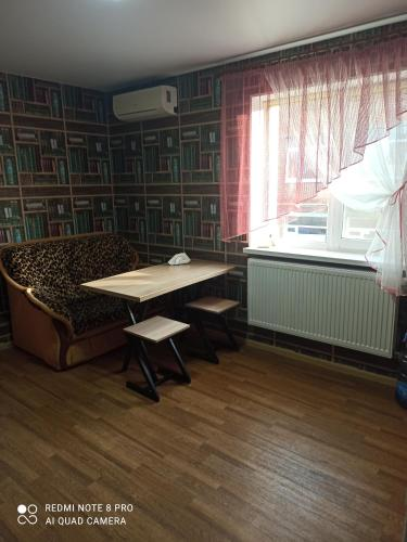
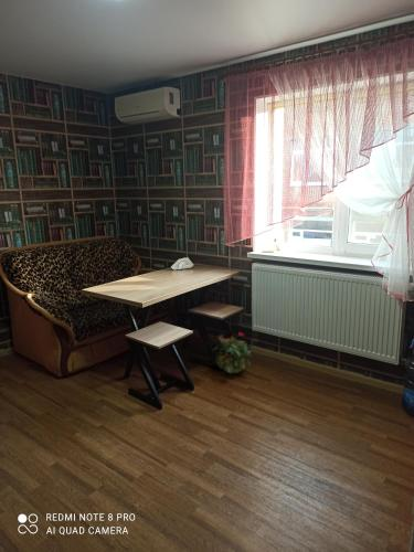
+ potted plant [212,331,253,374]
